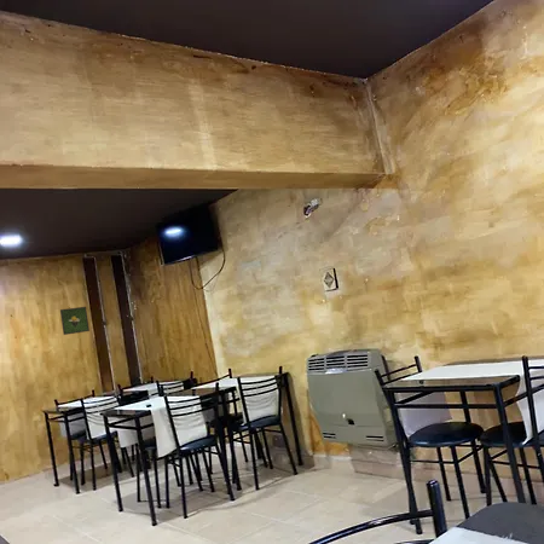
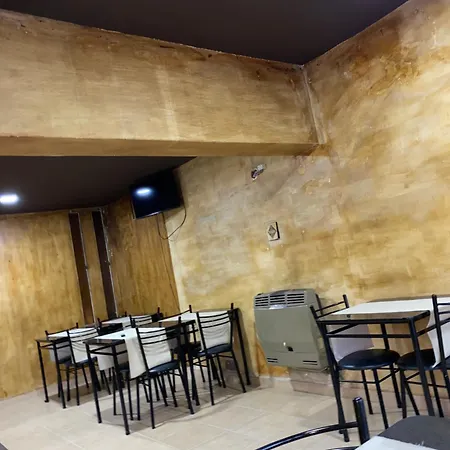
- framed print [59,306,91,336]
